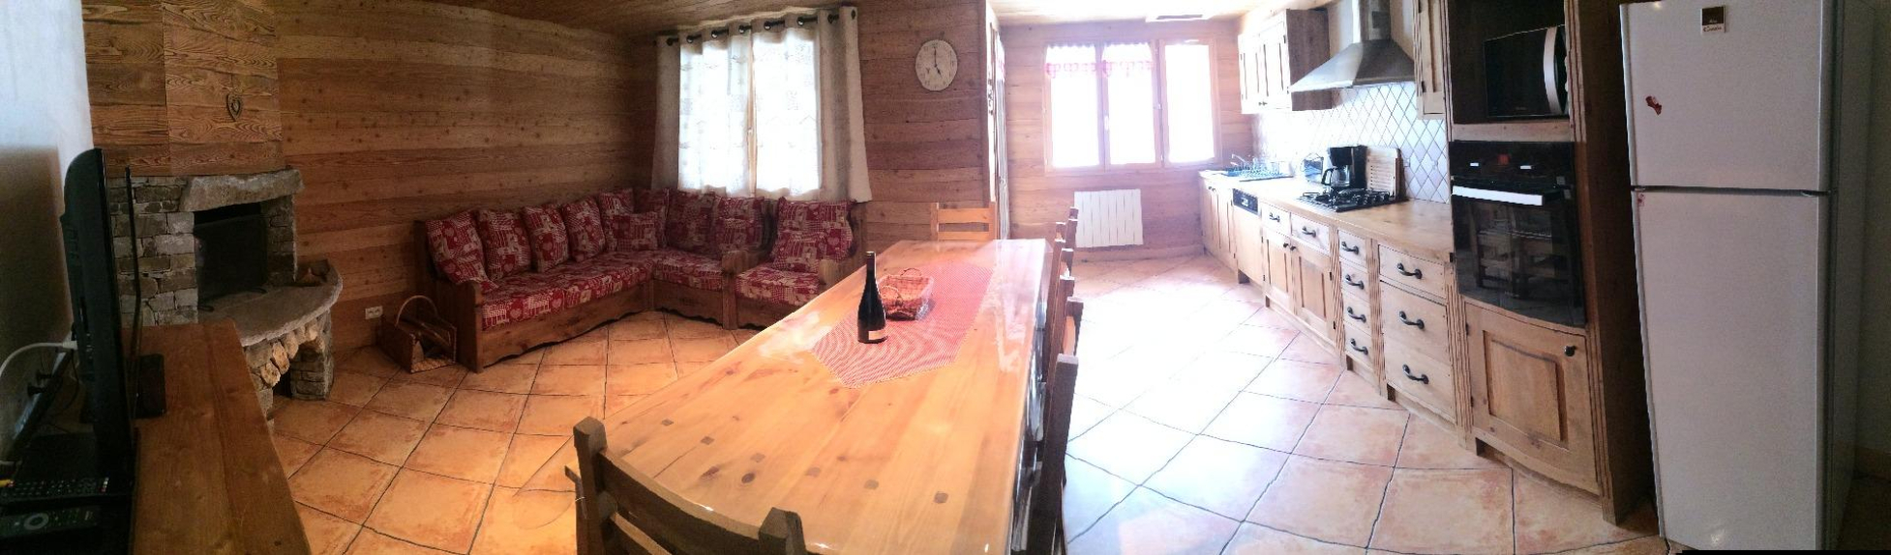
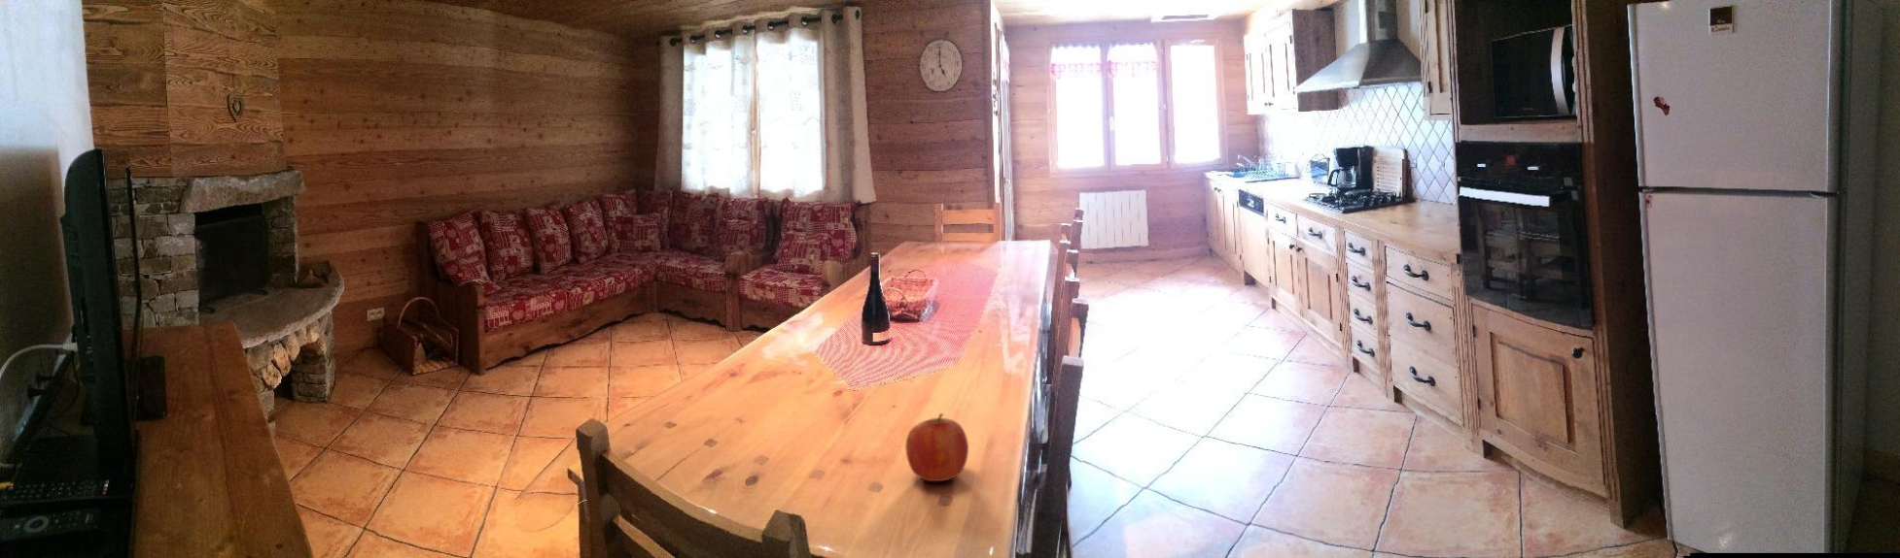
+ fruit [904,413,969,482]
